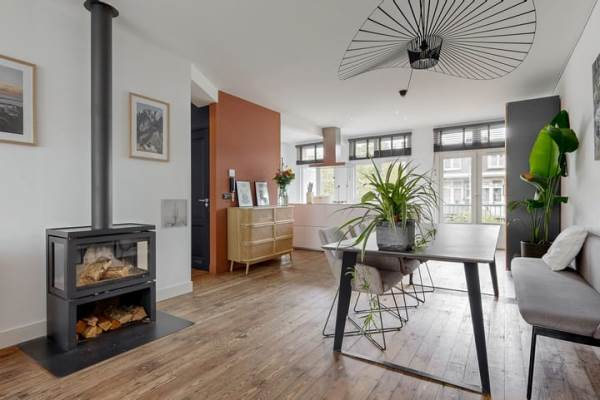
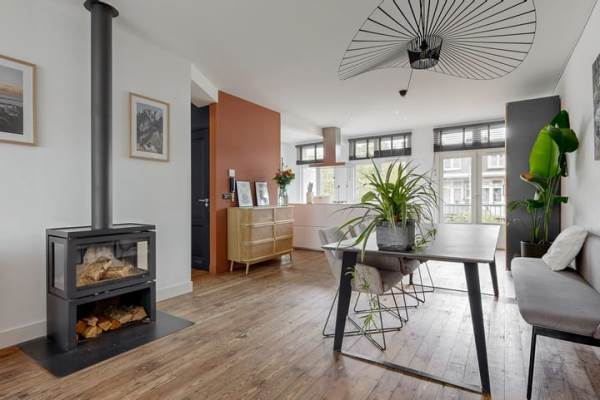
- wall art [160,198,189,230]
